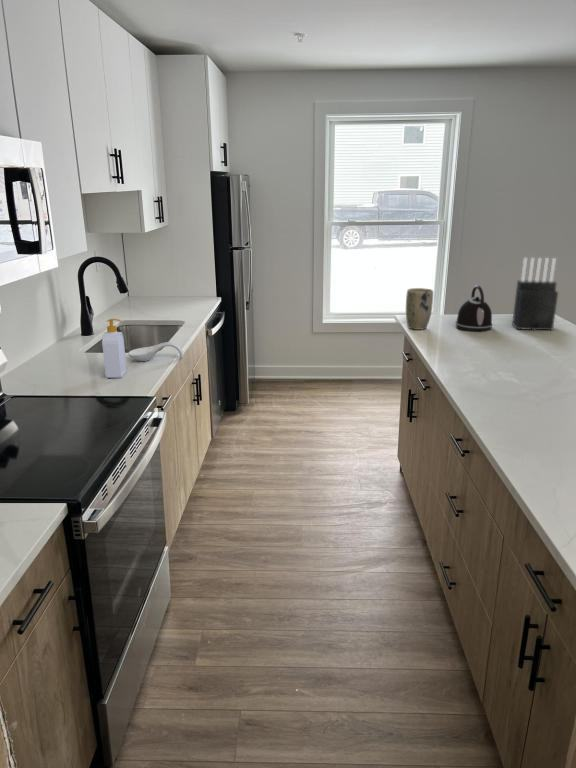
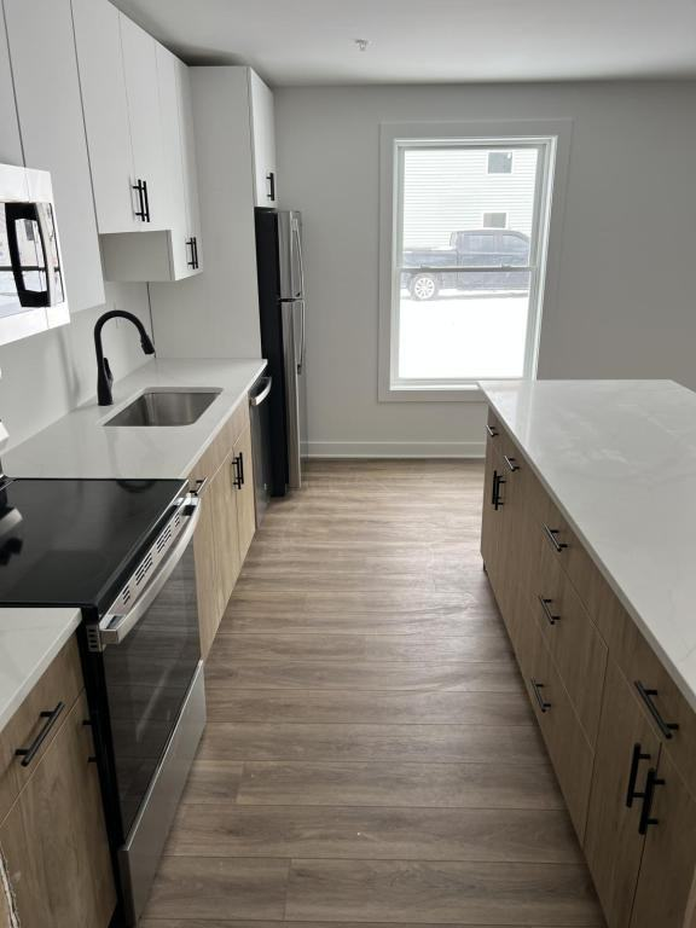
- spoon rest [127,341,185,362]
- kettle [455,284,493,332]
- soap bottle [101,318,128,379]
- plant pot [405,287,434,331]
- knife block [511,257,559,332]
